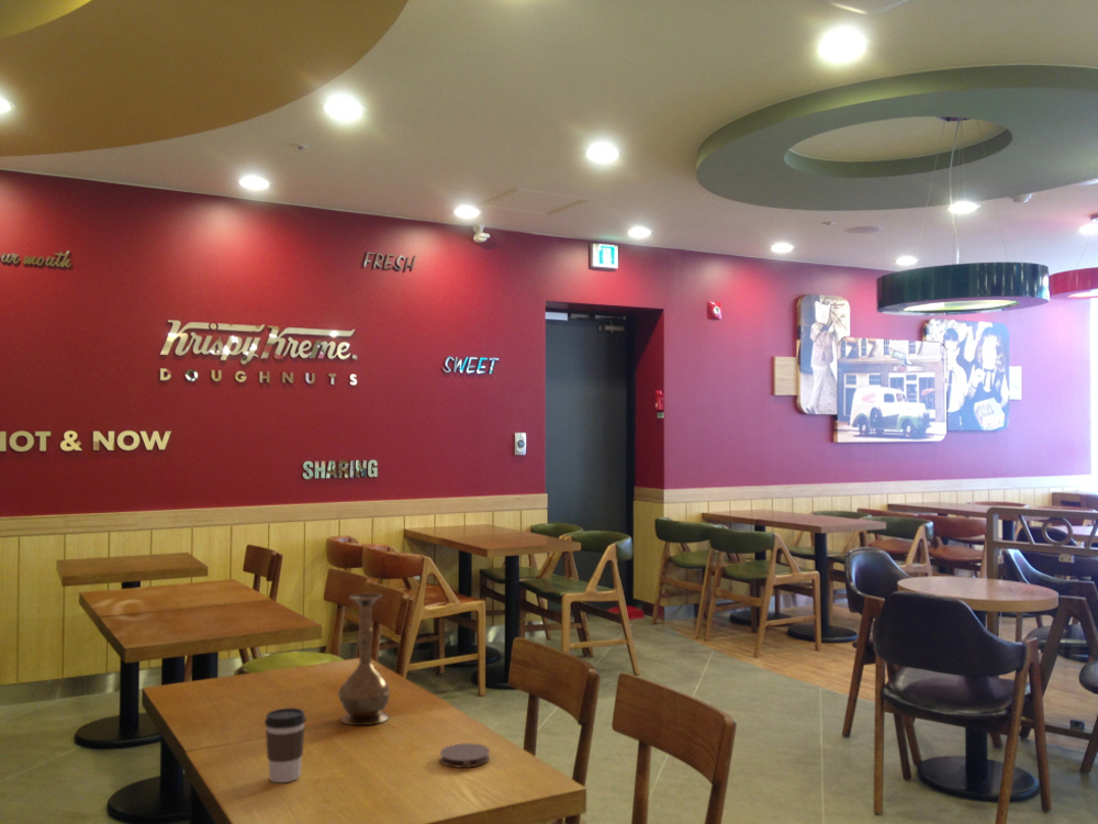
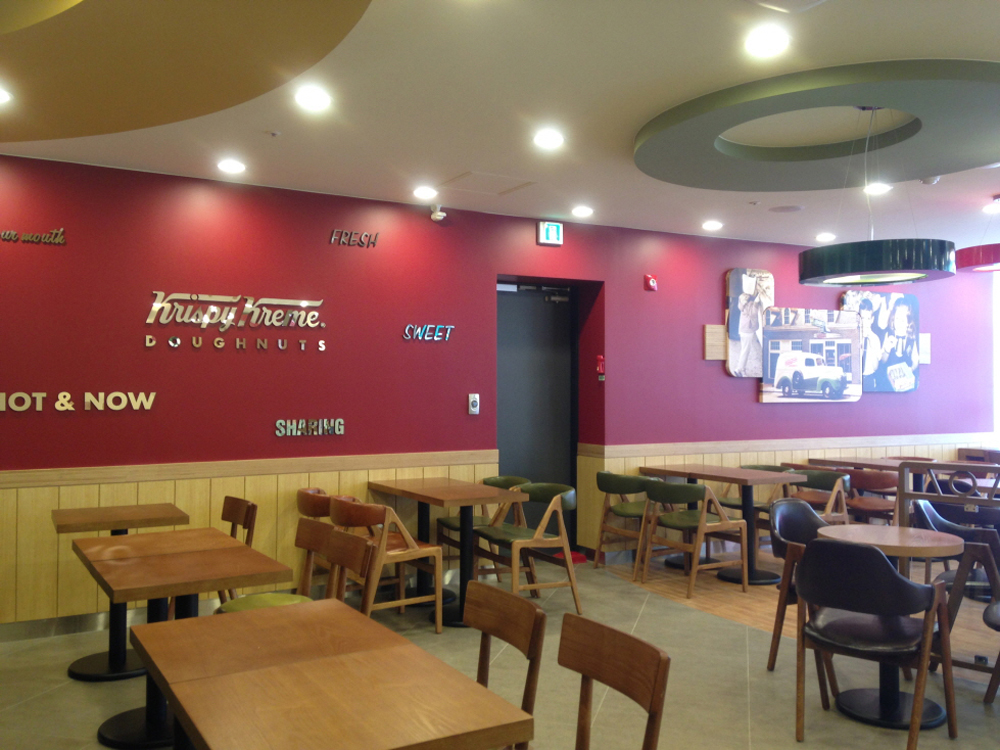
- coaster [439,743,491,769]
- vase [337,592,391,726]
- coffee cup [264,706,307,783]
